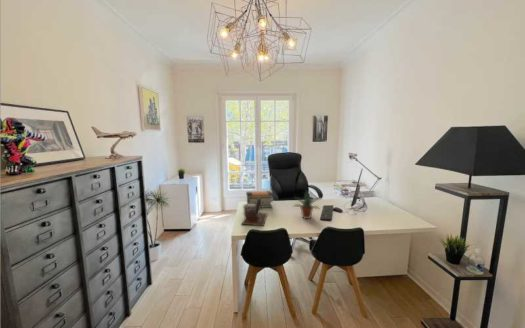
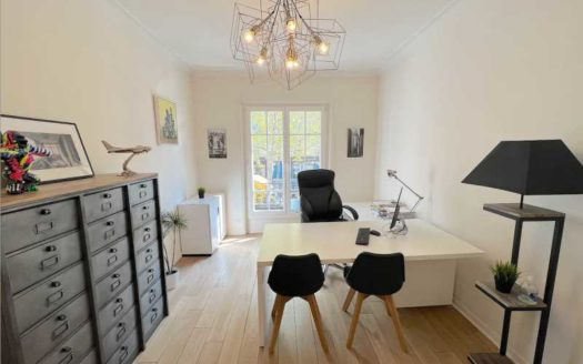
- potted plant [292,189,323,220]
- book stack [245,190,274,209]
- desk organizer [240,197,269,227]
